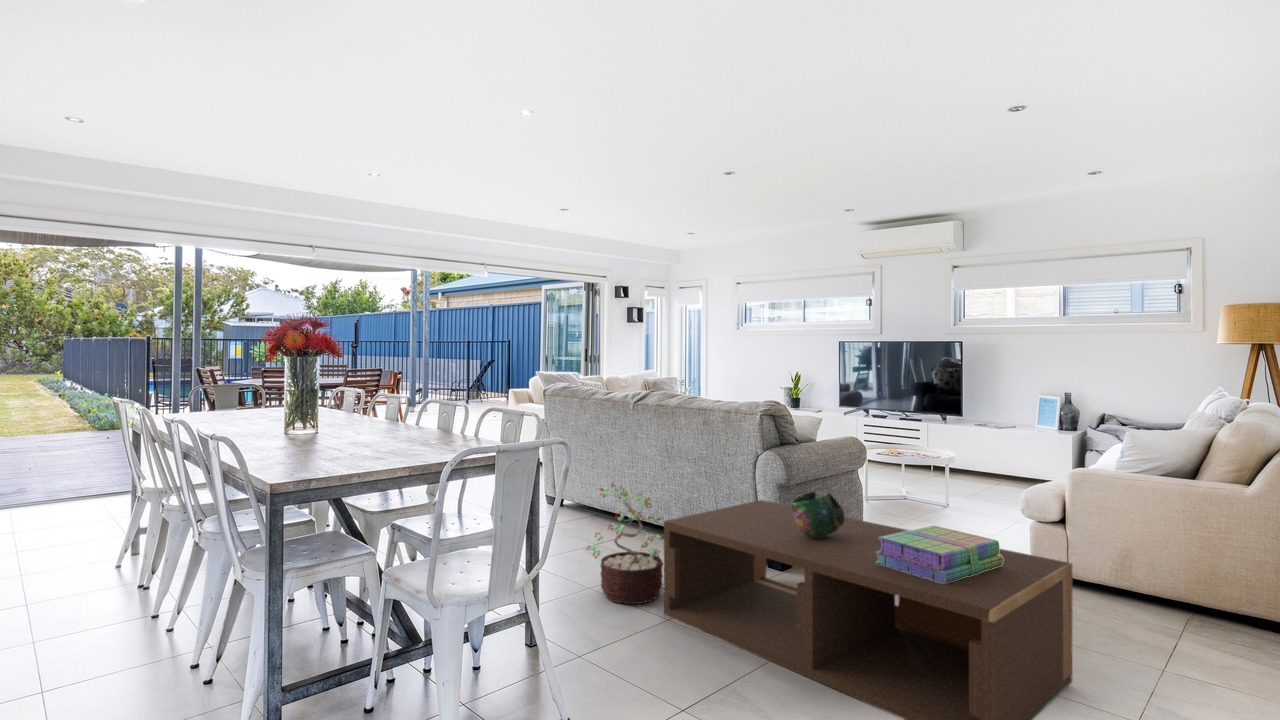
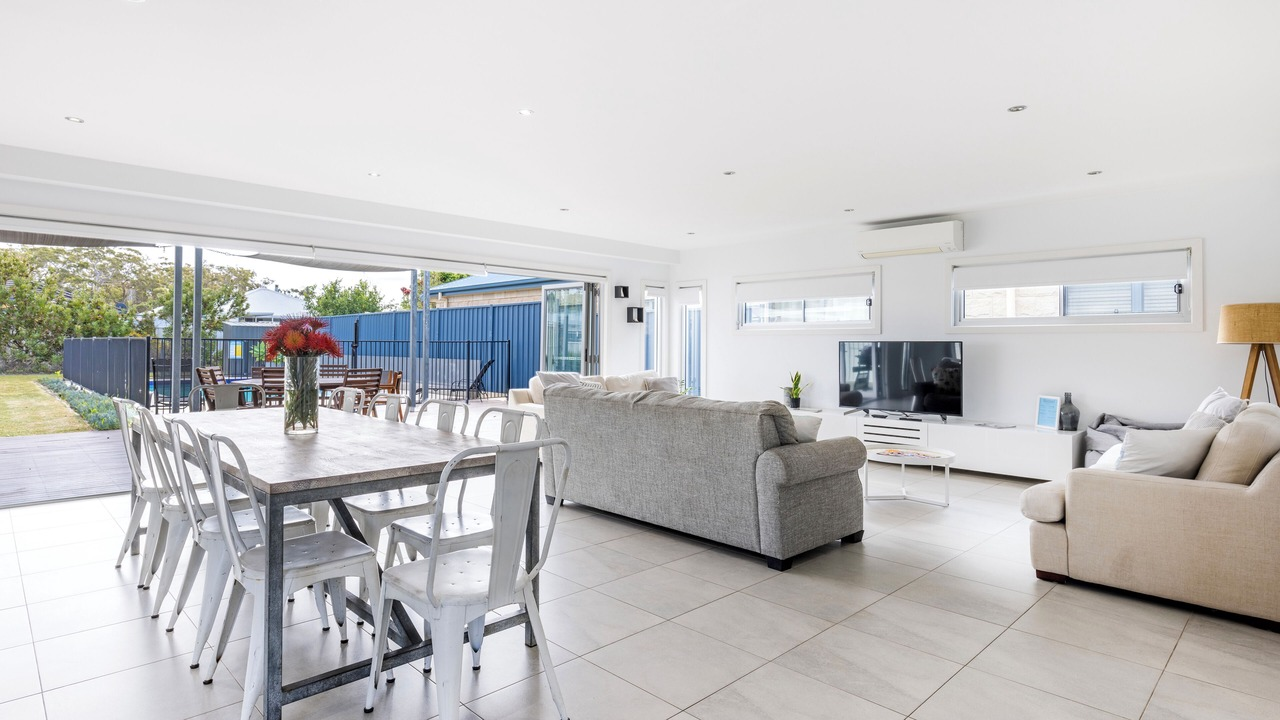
- decorative bowl [791,490,845,538]
- coffee table [663,499,1073,720]
- stack of books [876,525,1003,583]
- decorative plant [585,482,664,605]
